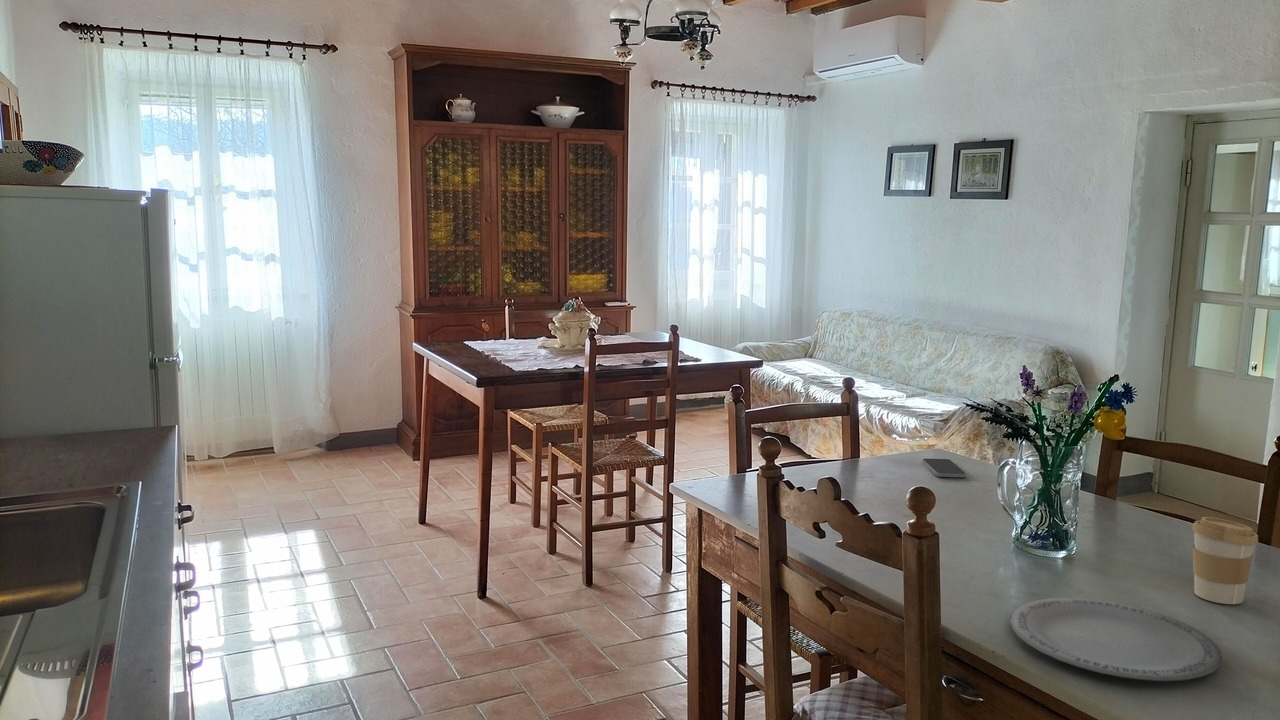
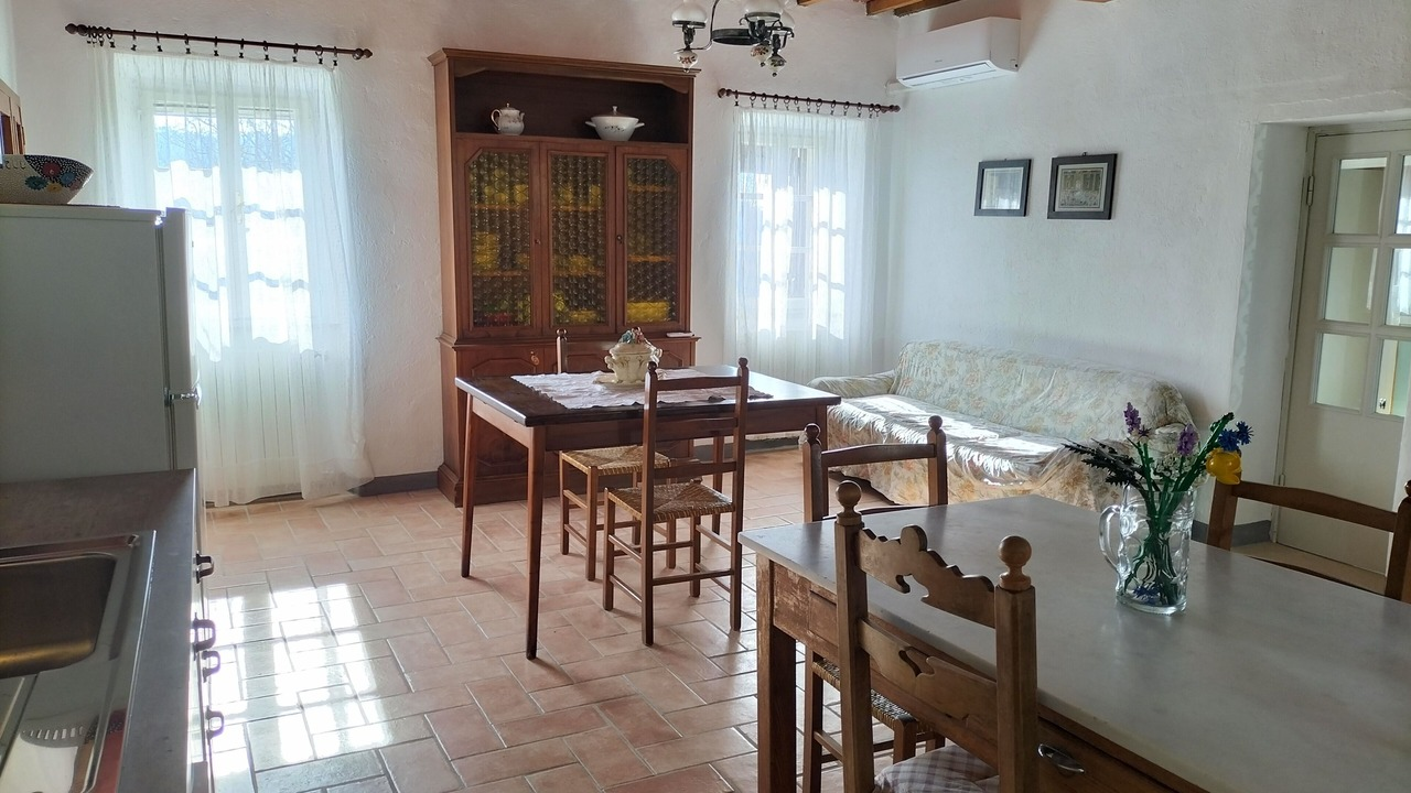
- smartphone [921,458,967,478]
- plate [1009,597,1223,682]
- coffee cup [1191,516,1259,605]
